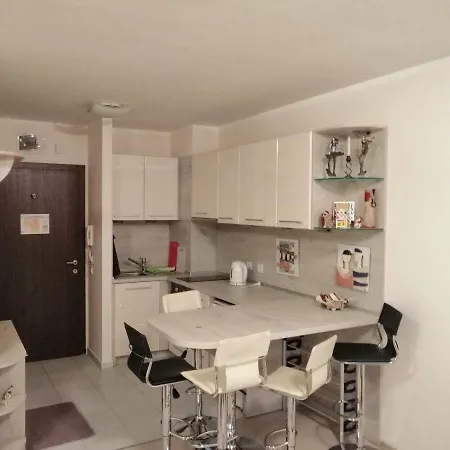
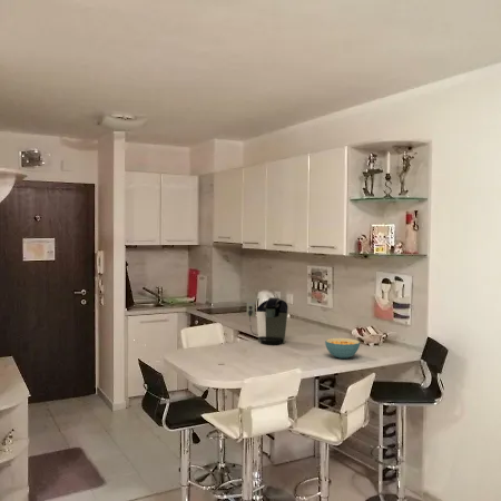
+ coffee maker [246,296,289,346]
+ cereal bowl [324,337,361,360]
